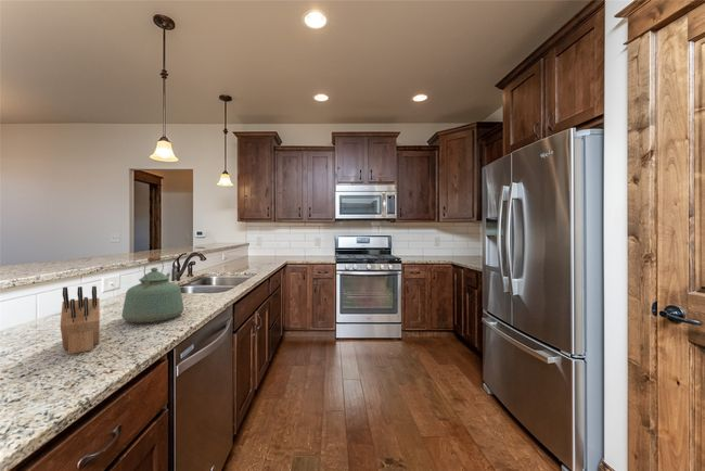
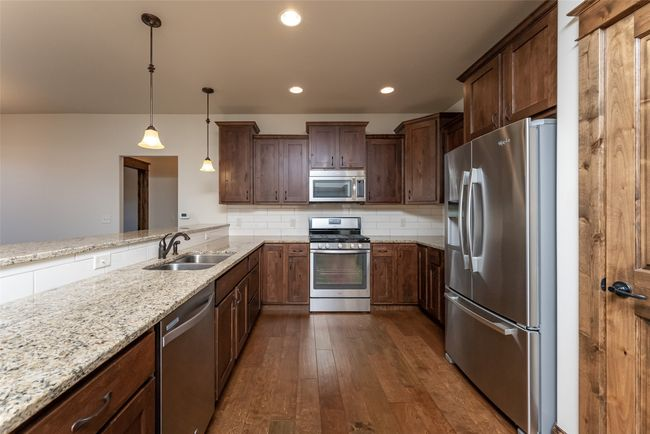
- kettle [120,255,185,324]
- knife block [60,285,101,355]
